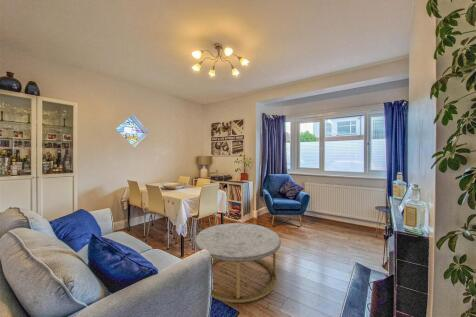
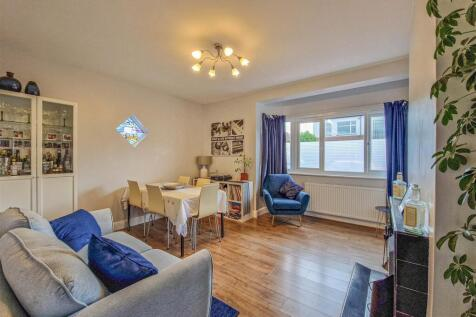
- coffee table [194,222,282,304]
